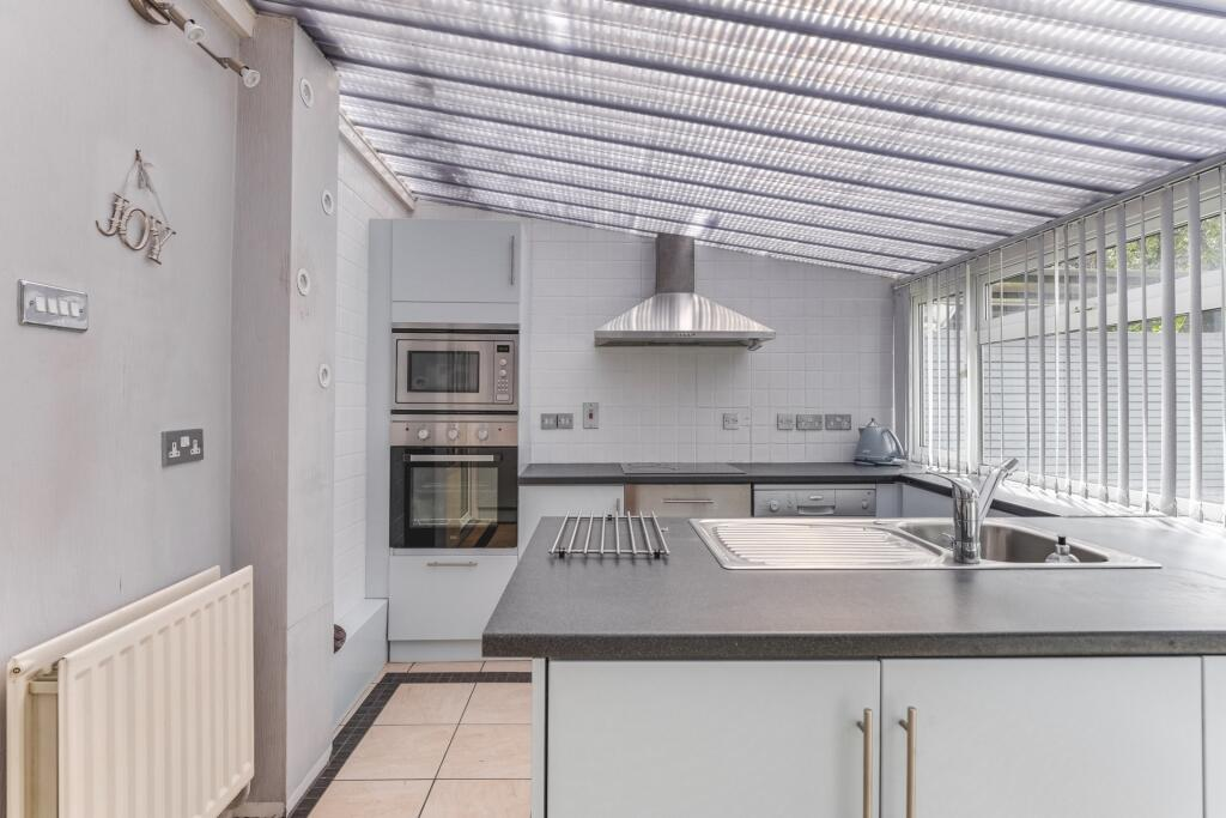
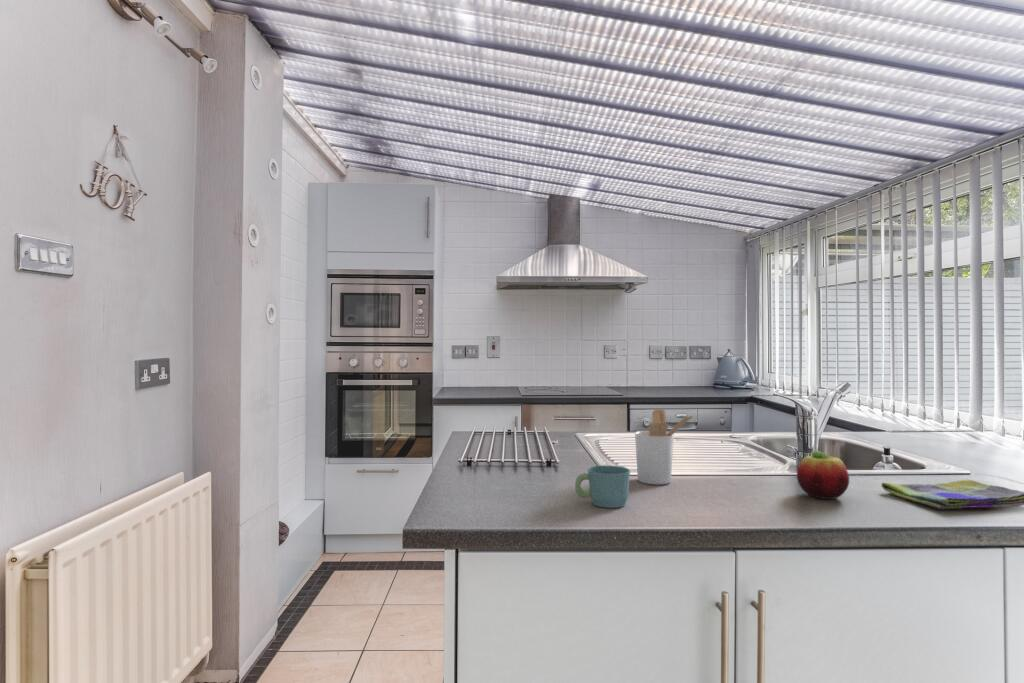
+ mug [574,464,631,509]
+ dish towel [880,479,1024,510]
+ fruit [796,450,850,500]
+ utensil holder [634,407,695,485]
